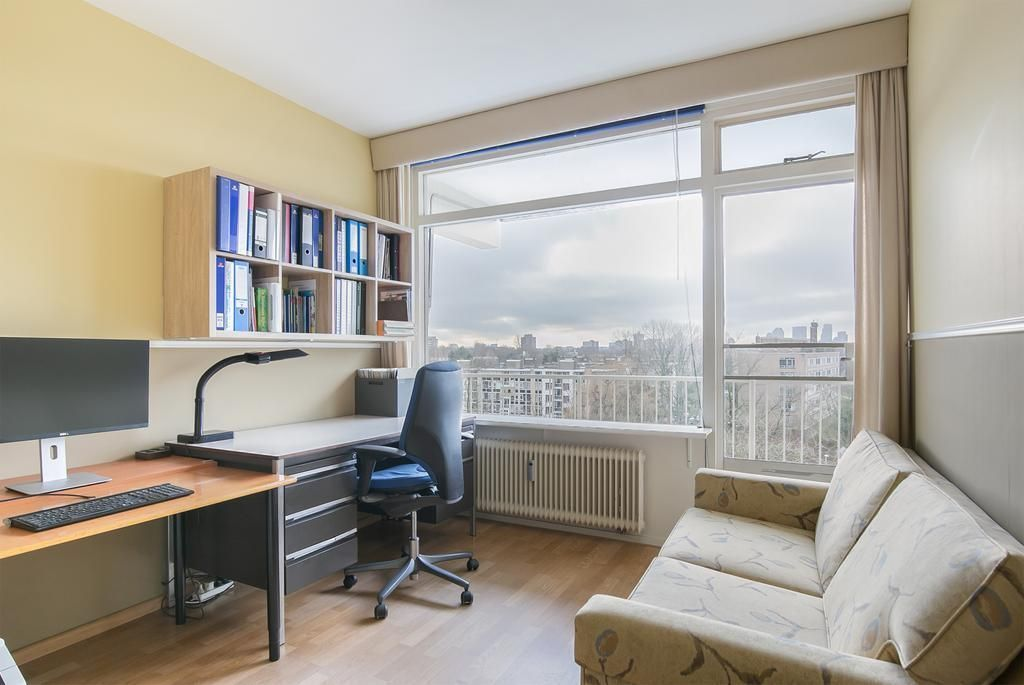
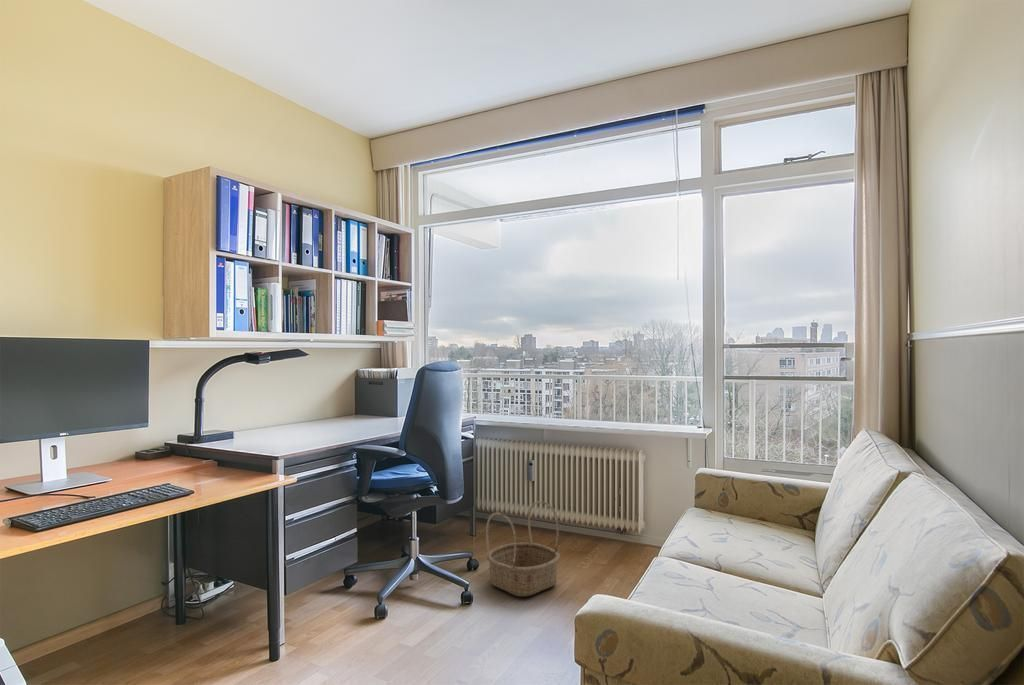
+ basket [485,500,561,598]
